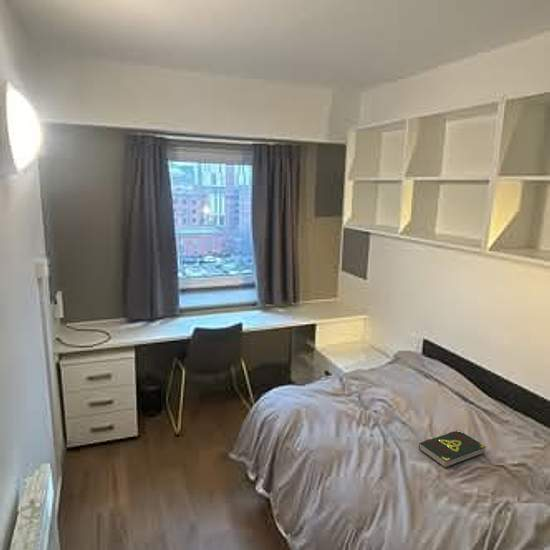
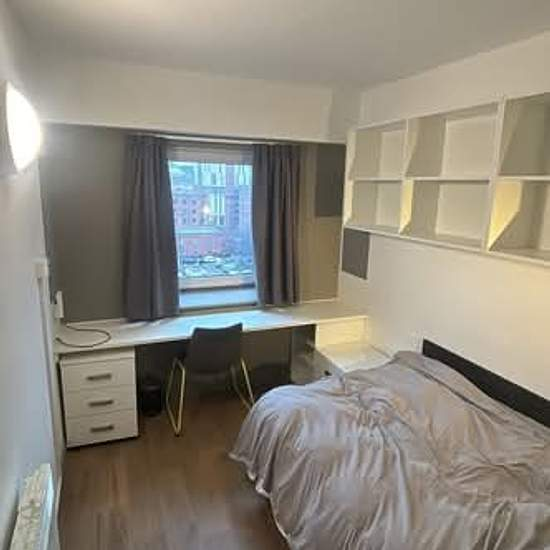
- book [418,430,487,469]
